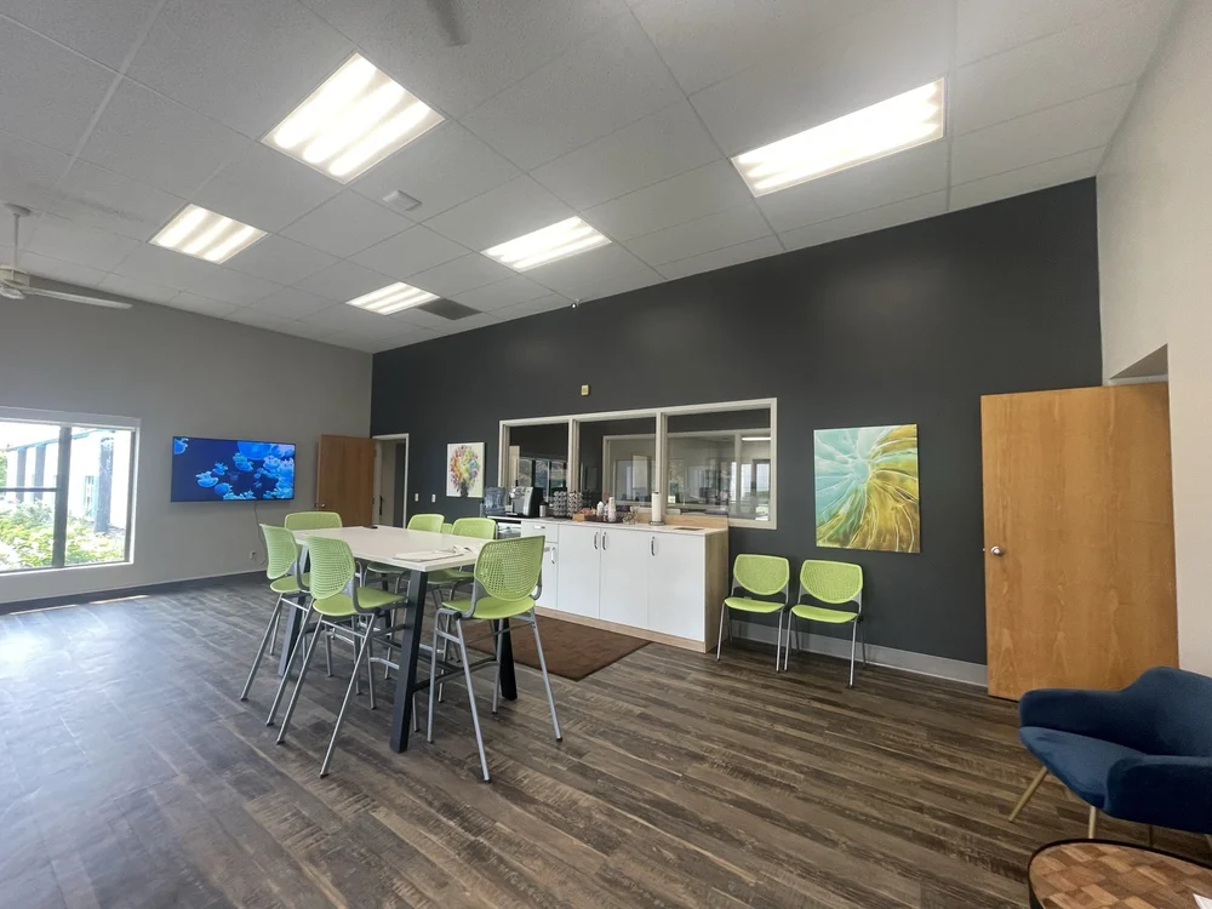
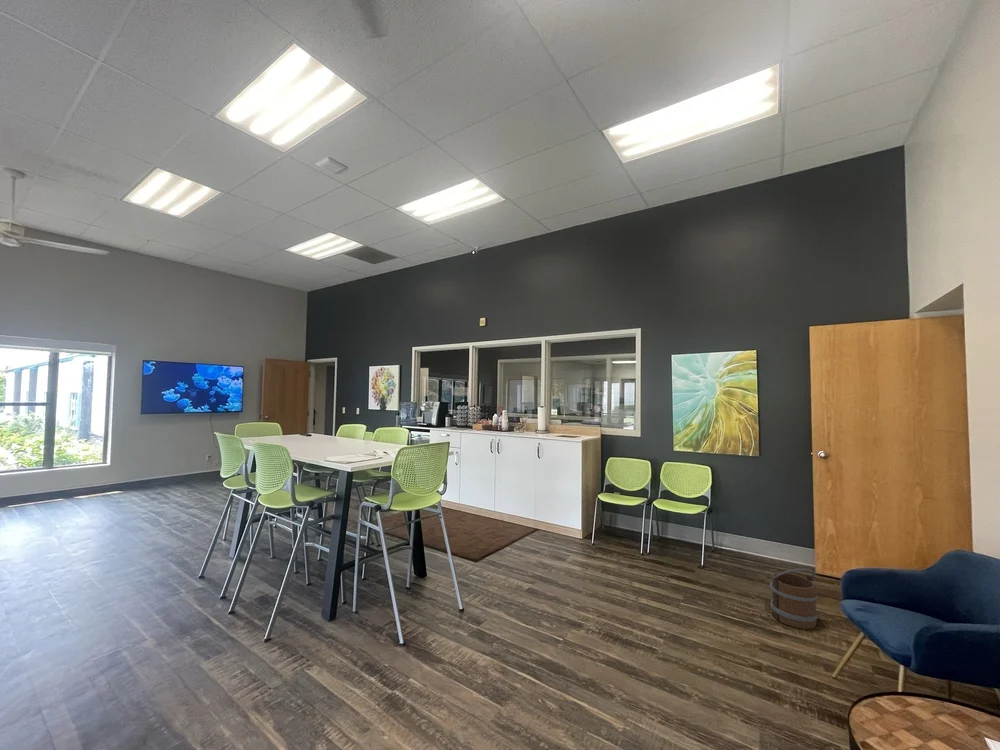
+ bucket [769,568,818,630]
